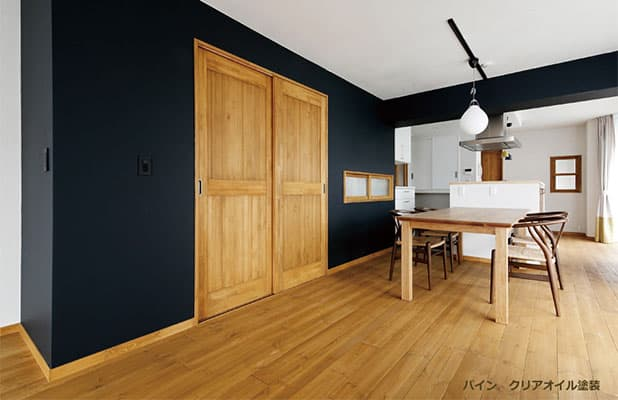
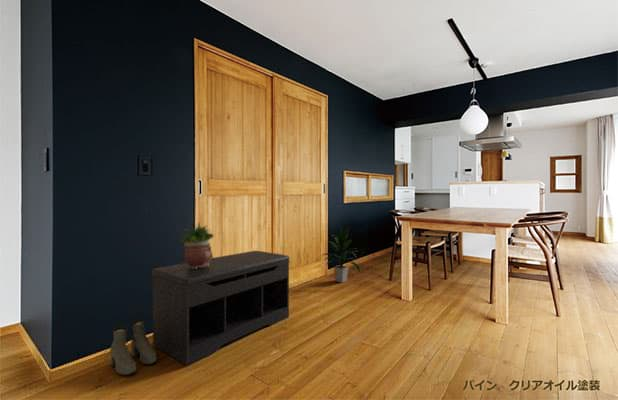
+ indoor plant [320,227,361,284]
+ boots [109,319,158,376]
+ potted plant [180,222,215,269]
+ bench [151,250,291,366]
